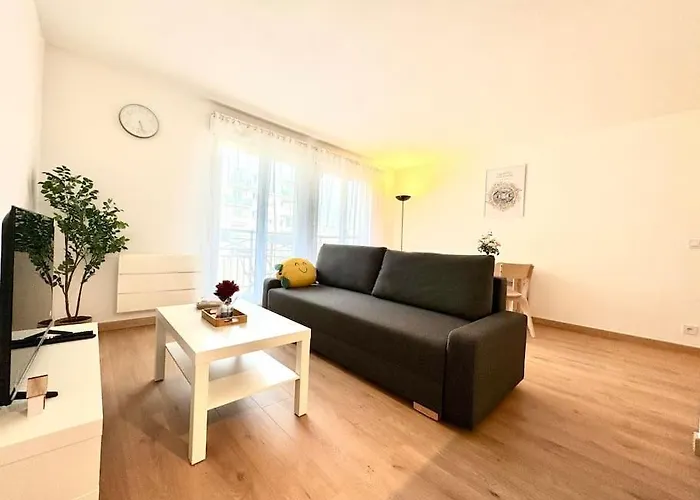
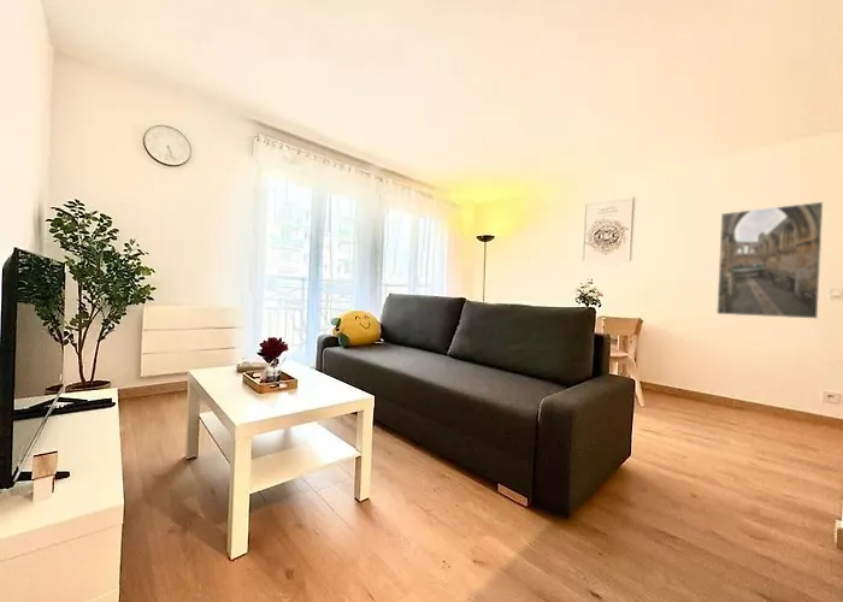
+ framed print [715,201,824,320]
